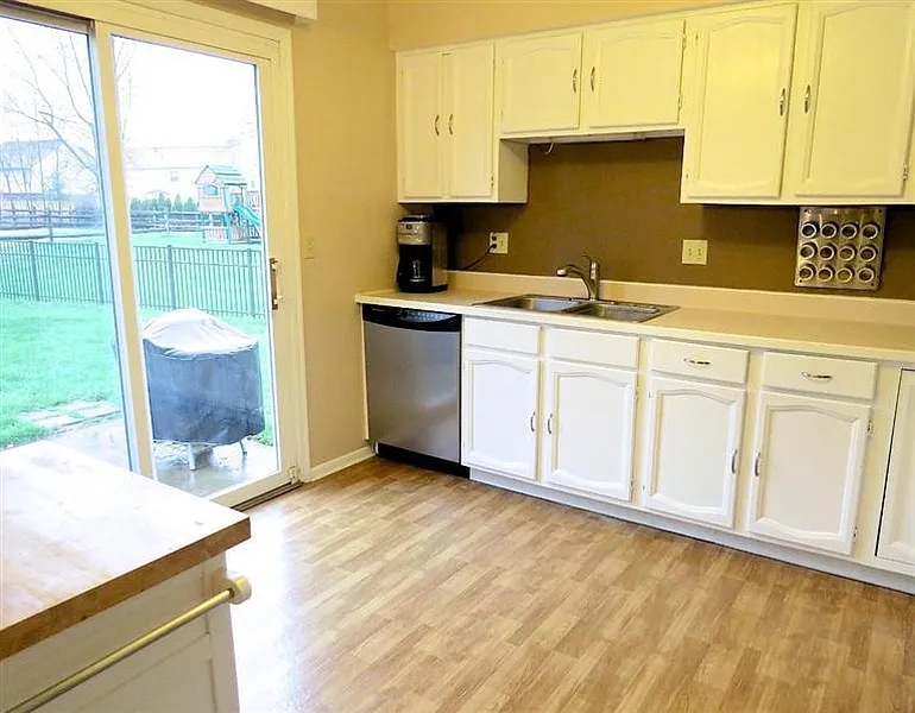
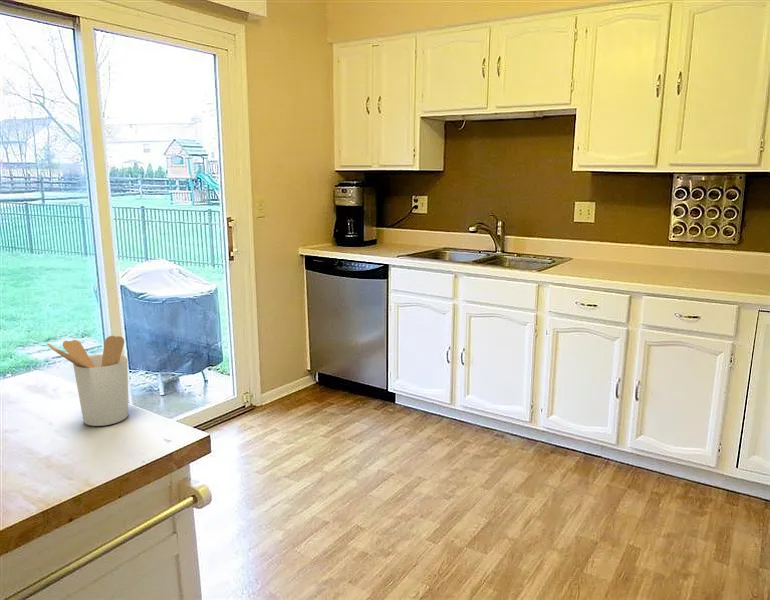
+ utensil holder [46,335,129,427]
